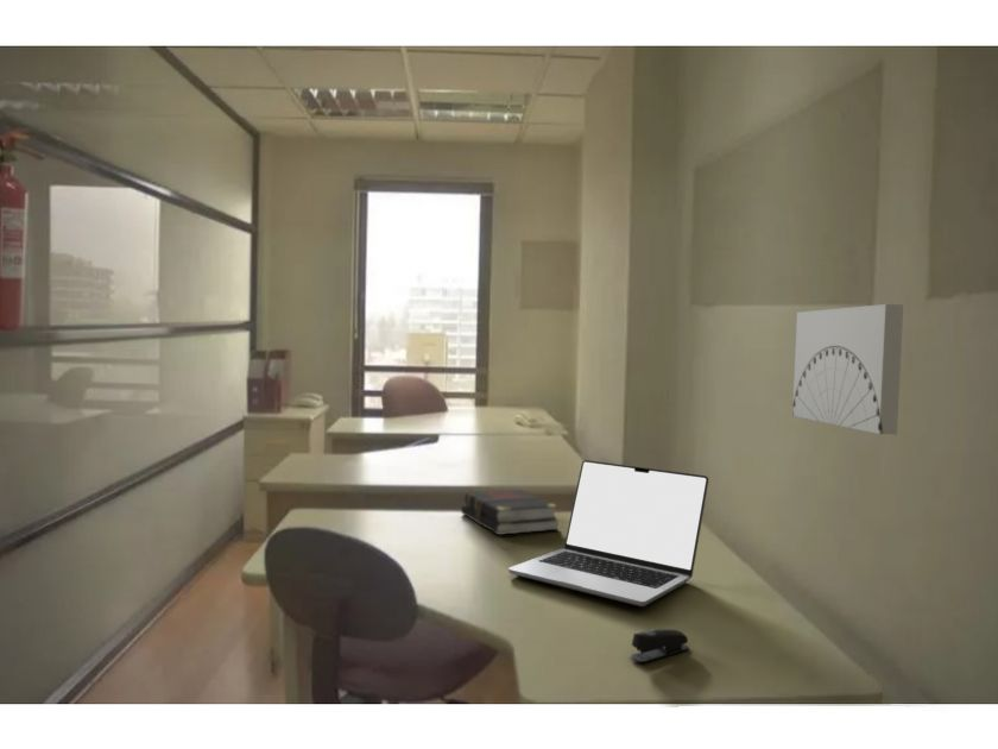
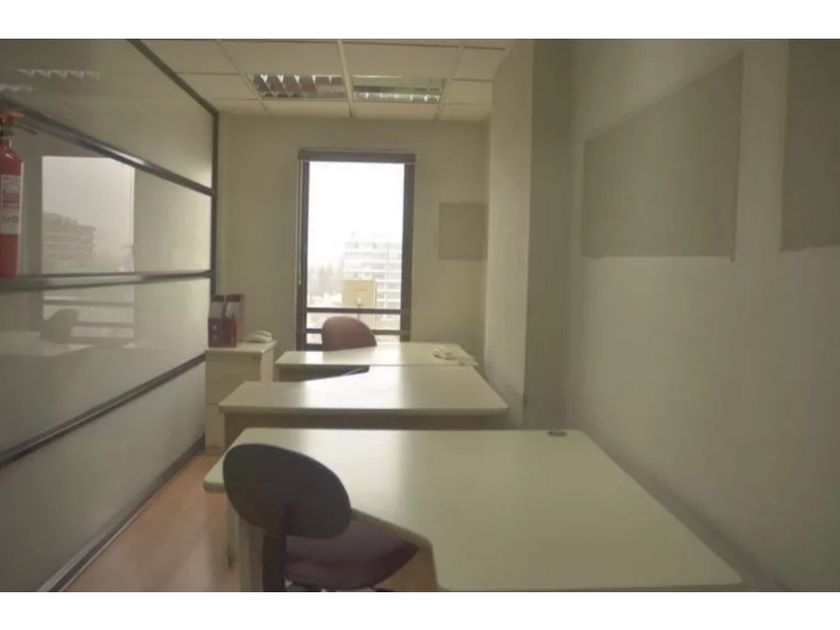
- stapler [629,628,690,663]
- laptop [507,459,710,608]
- wall art [791,303,904,436]
- book [460,489,562,536]
